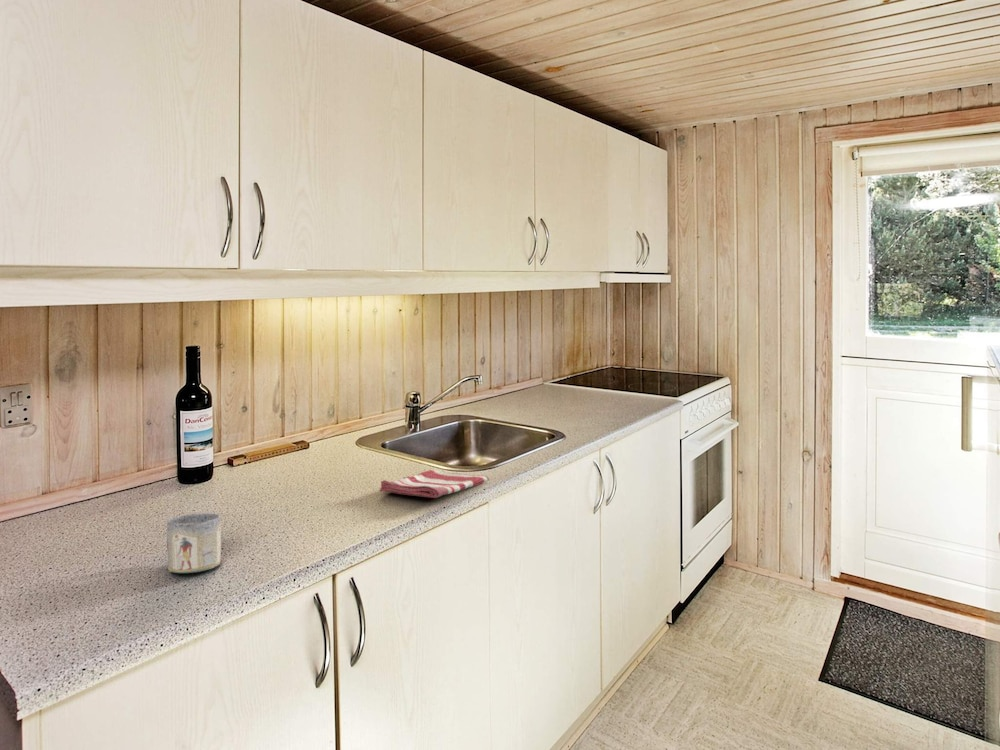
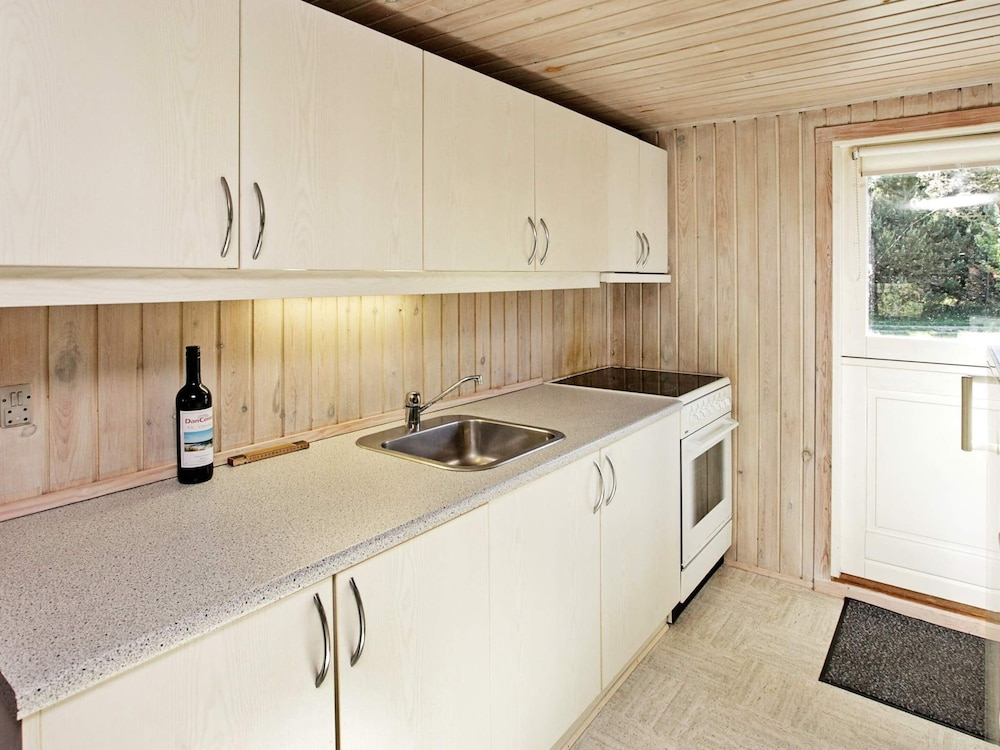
- mug [166,512,222,574]
- dish towel [379,469,490,499]
